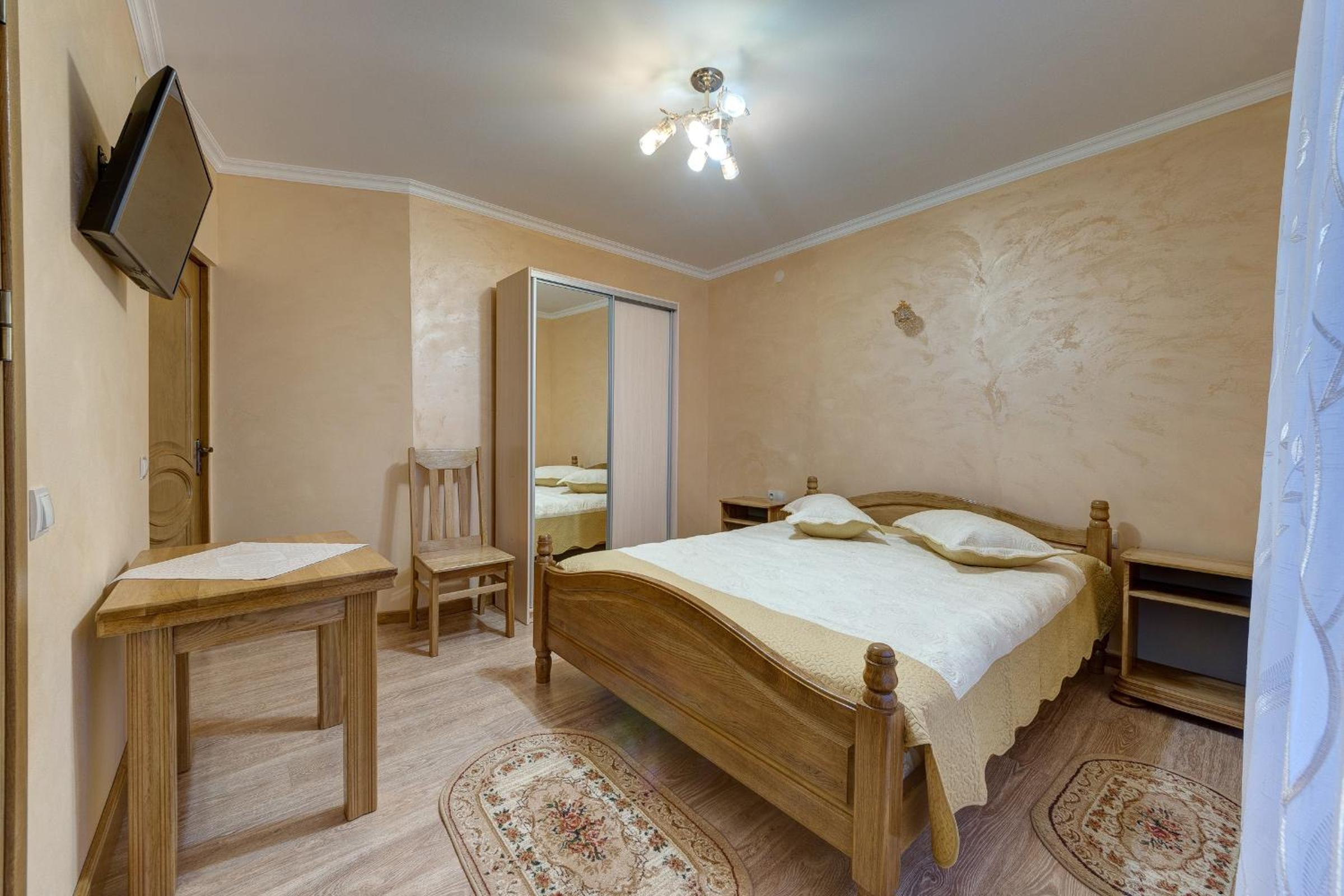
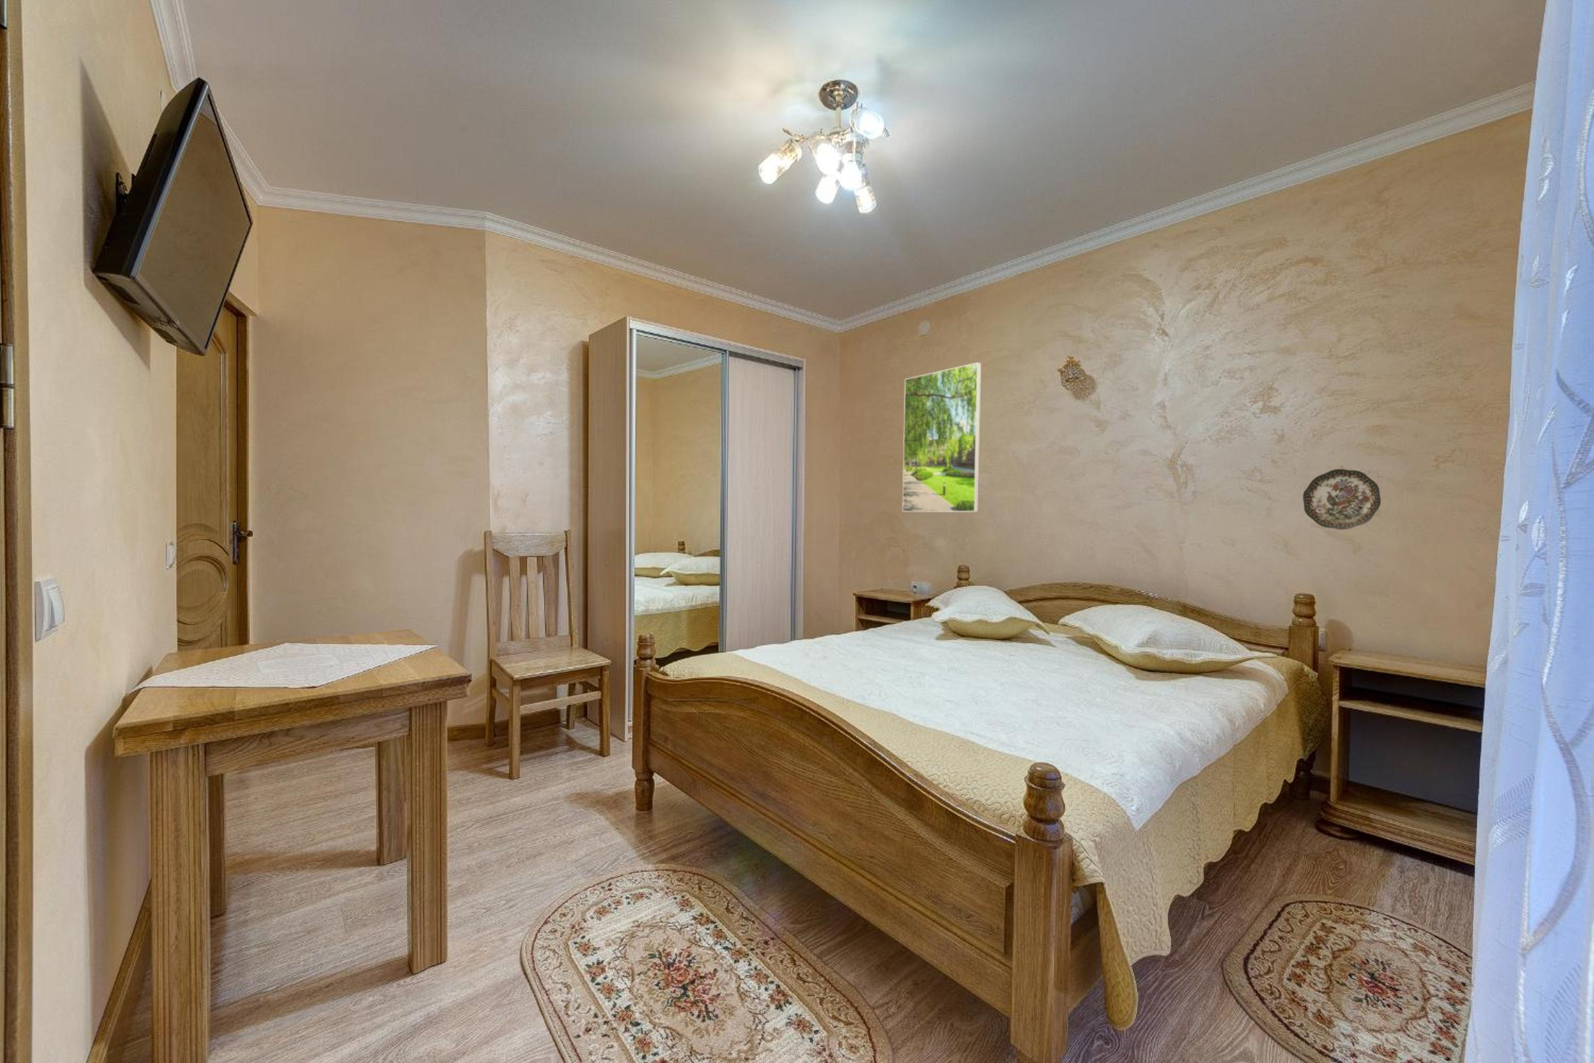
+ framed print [901,362,982,513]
+ decorative plate [1302,469,1382,530]
